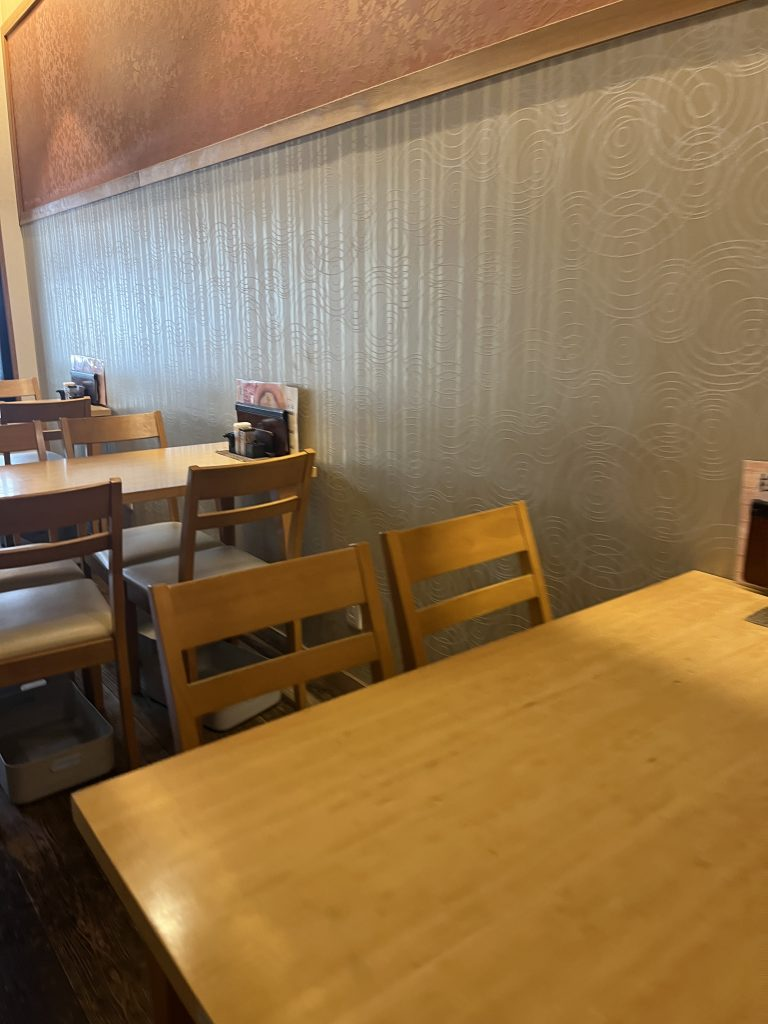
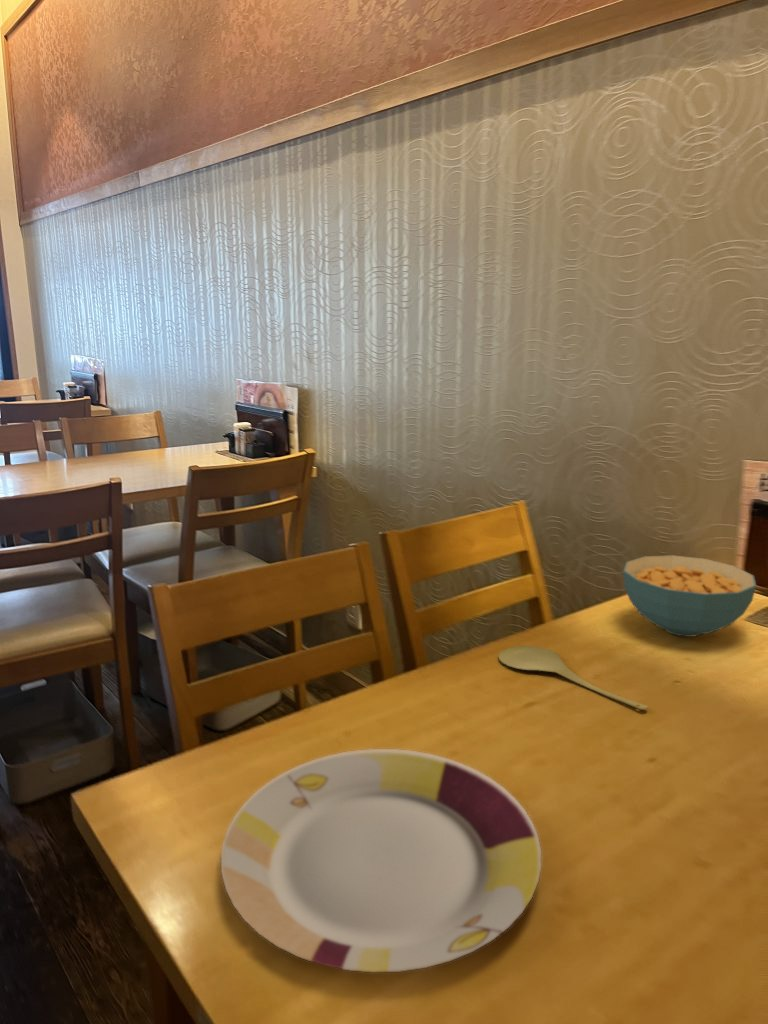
+ spoon [497,645,649,711]
+ cereal bowl [622,554,757,638]
+ plate [220,748,542,973]
